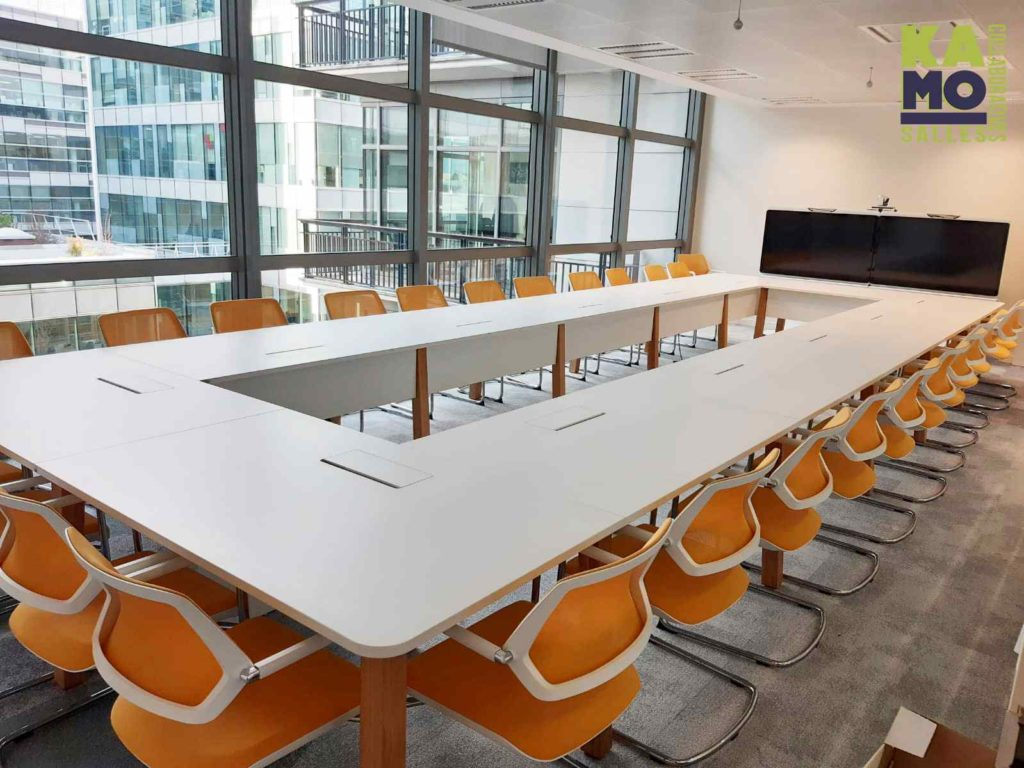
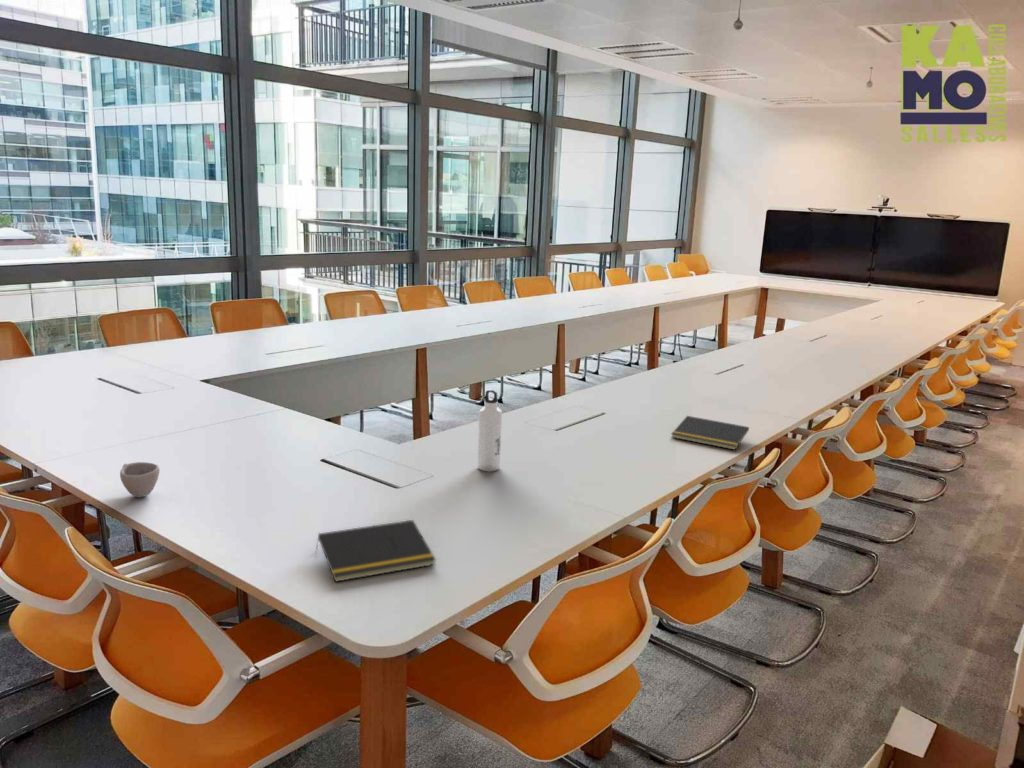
+ water bottle [477,389,503,473]
+ cup [119,461,161,498]
+ notepad [670,415,750,451]
+ notepad [315,519,437,583]
